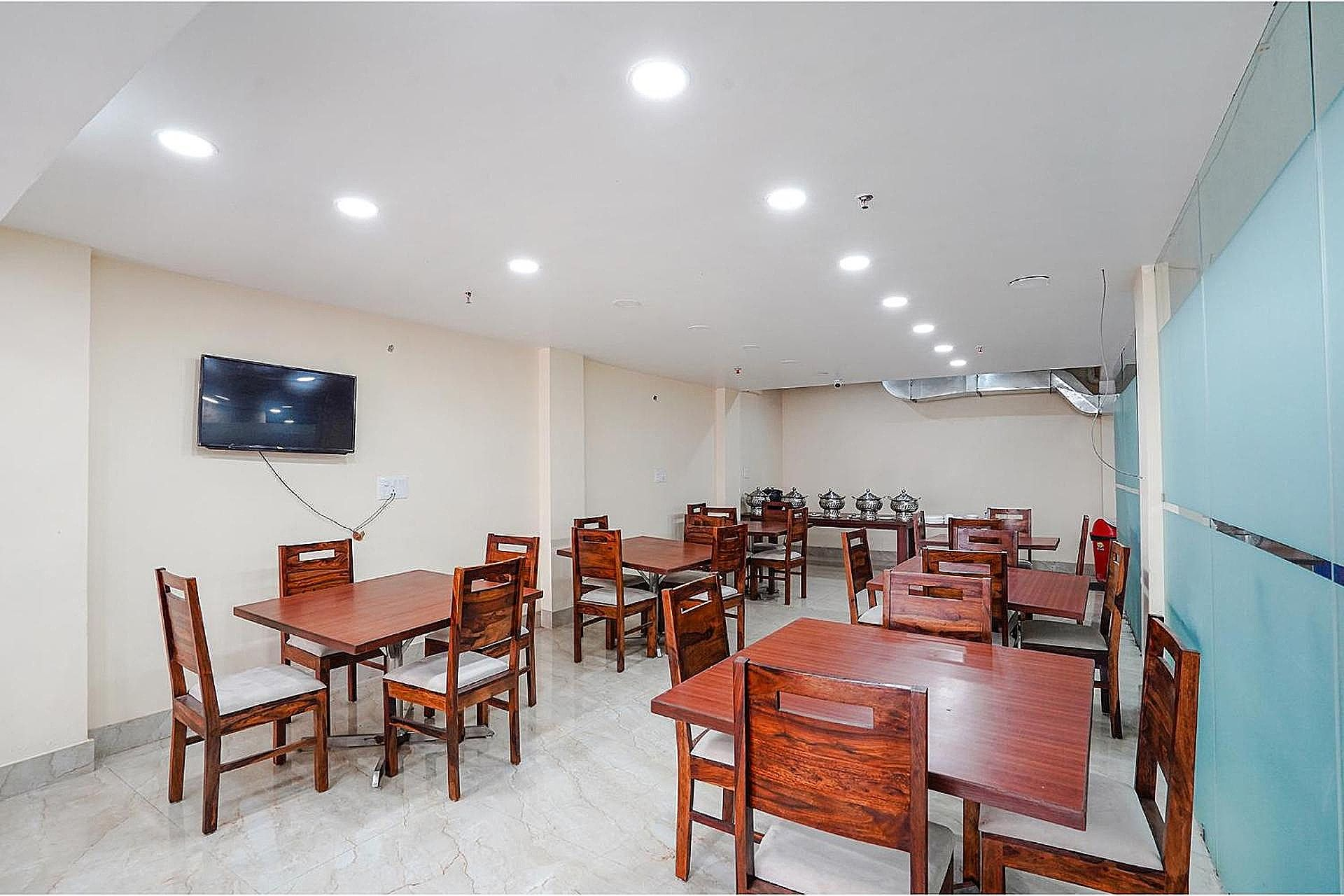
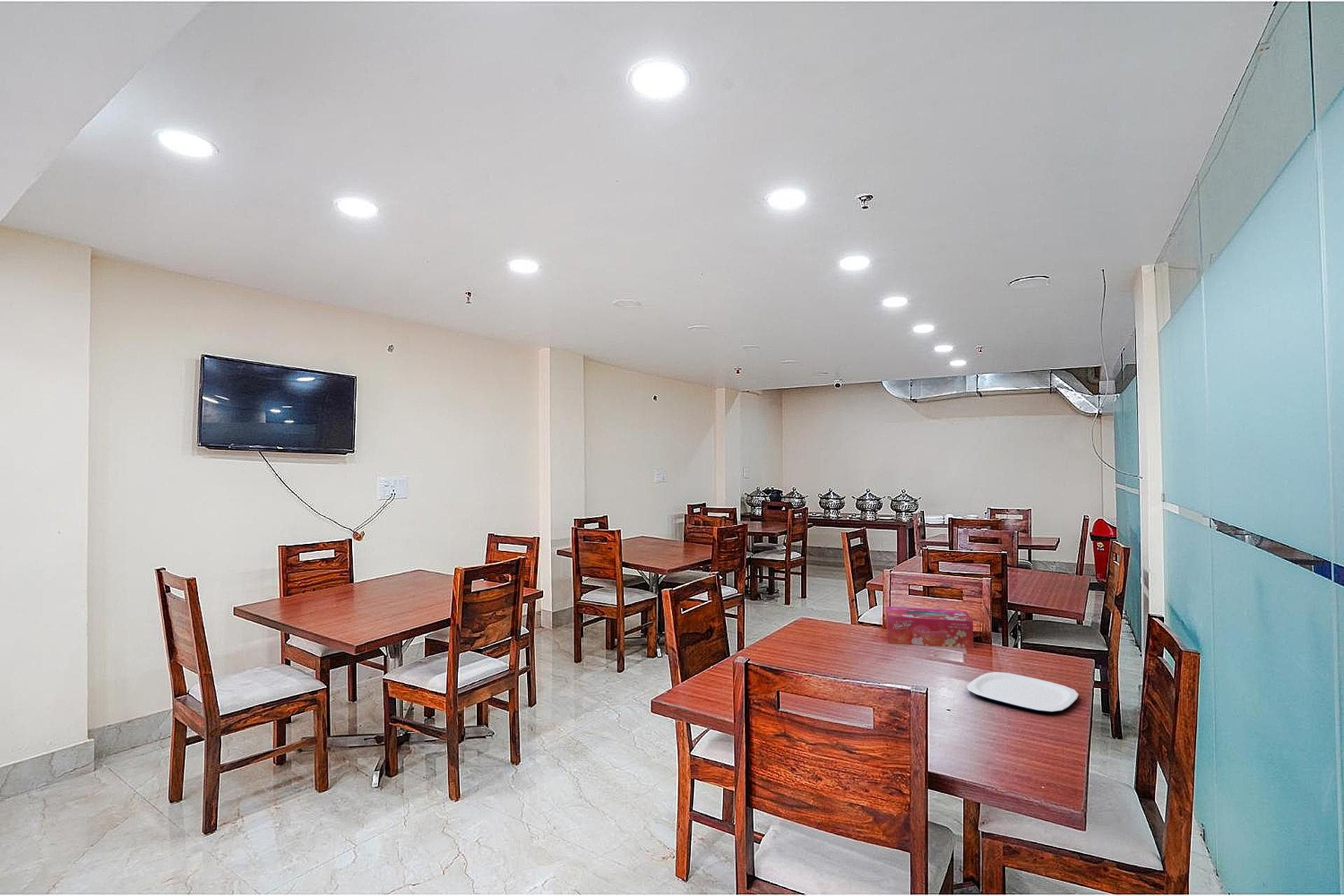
+ tissue box [886,605,974,649]
+ plate [966,671,1079,713]
